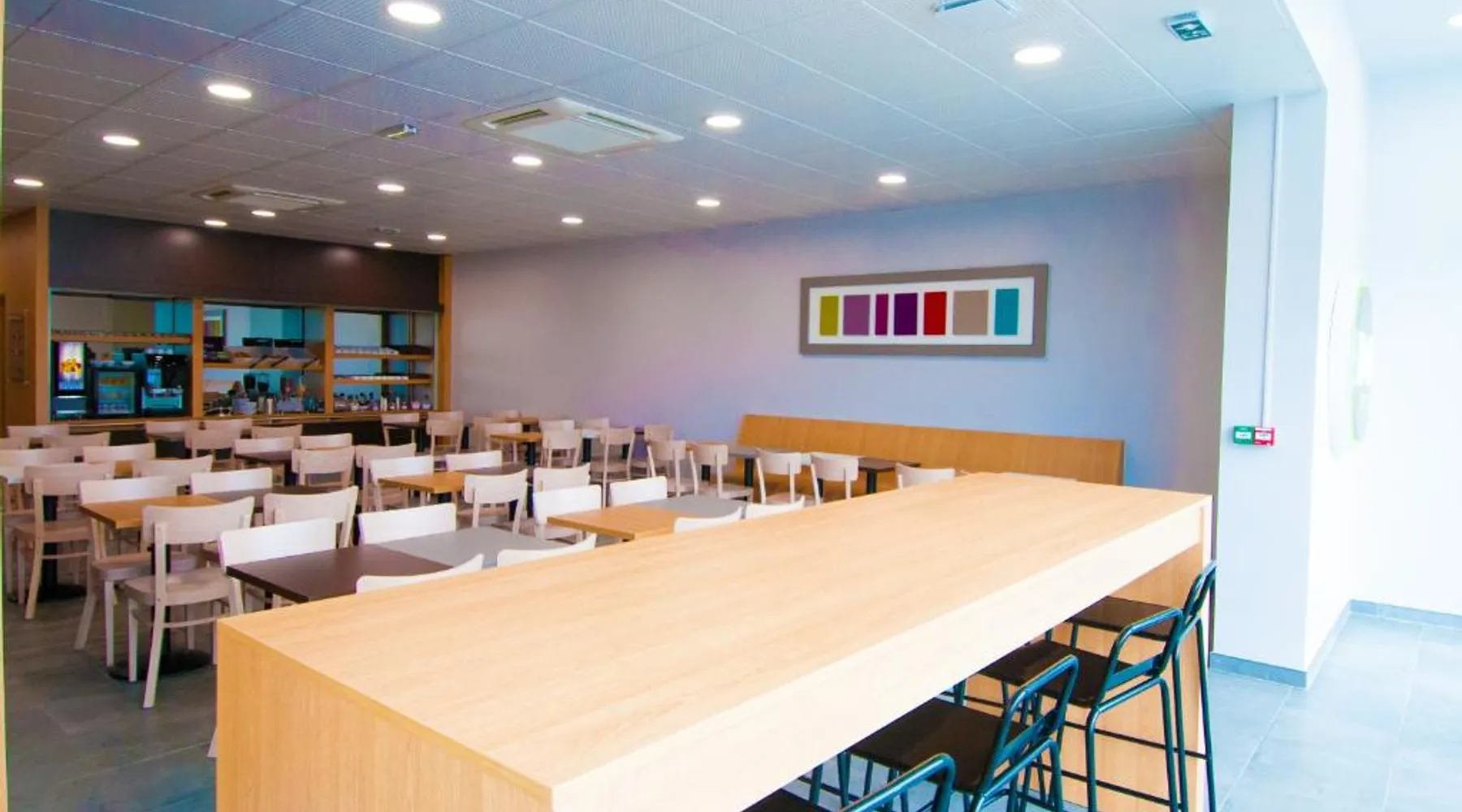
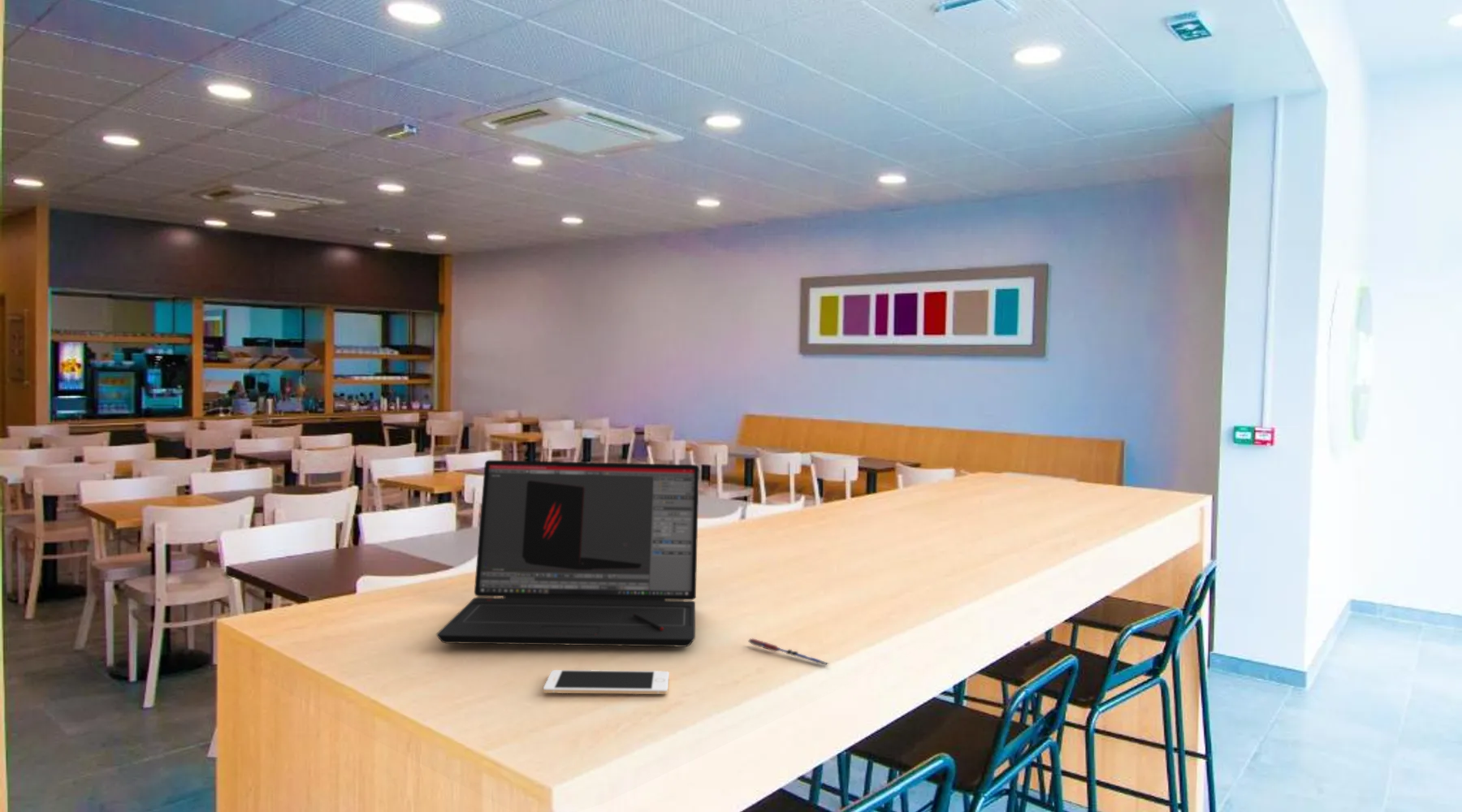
+ pen [747,637,831,667]
+ laptop [435,460,700,648]
+ cell phone [543,669,670,695]
